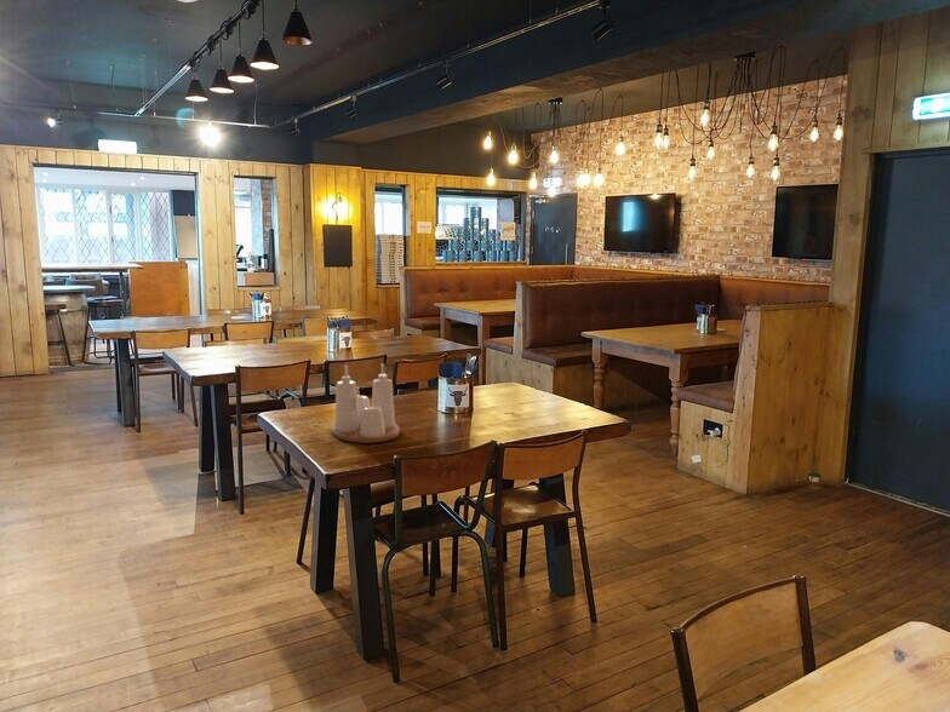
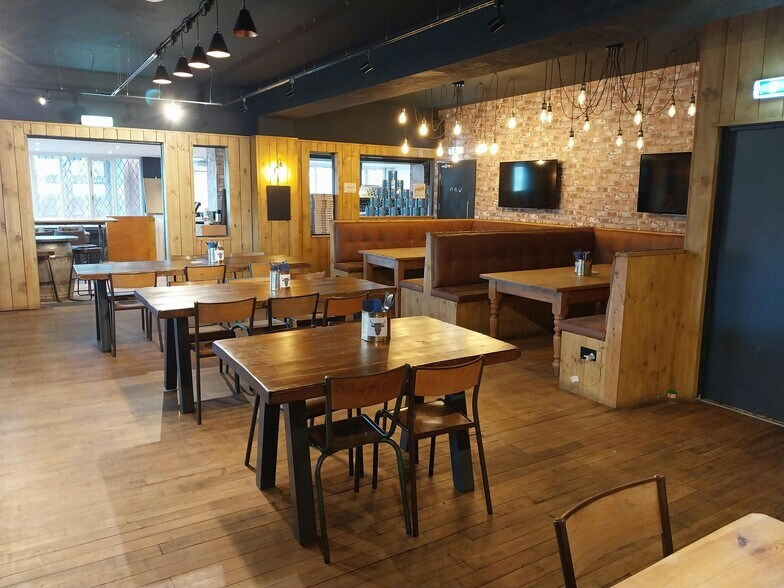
- condiment set [330,362,401,444]
